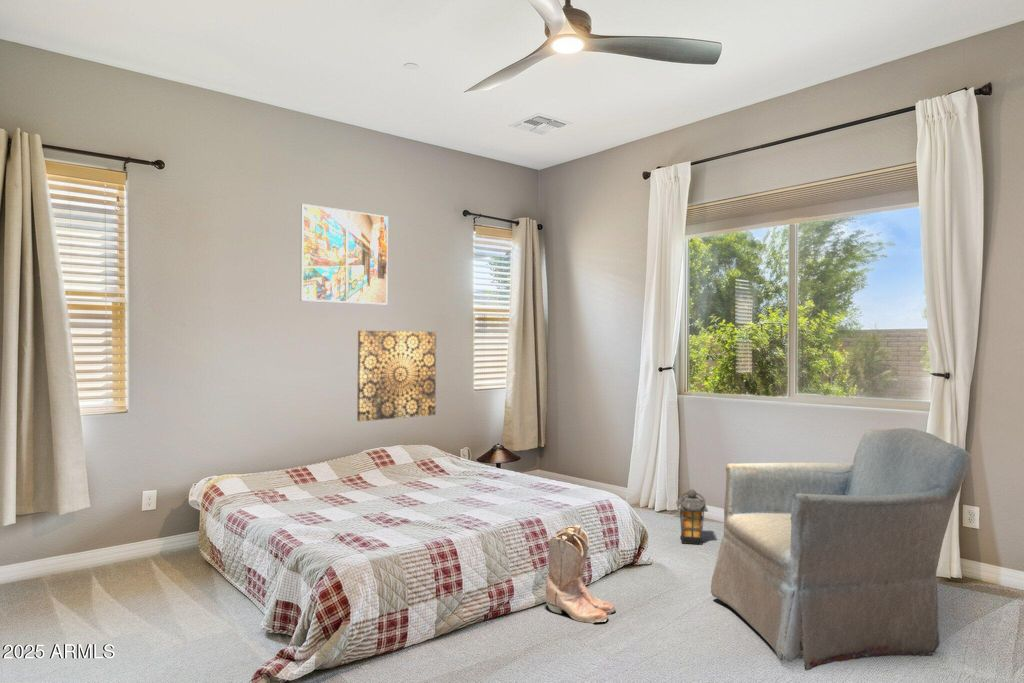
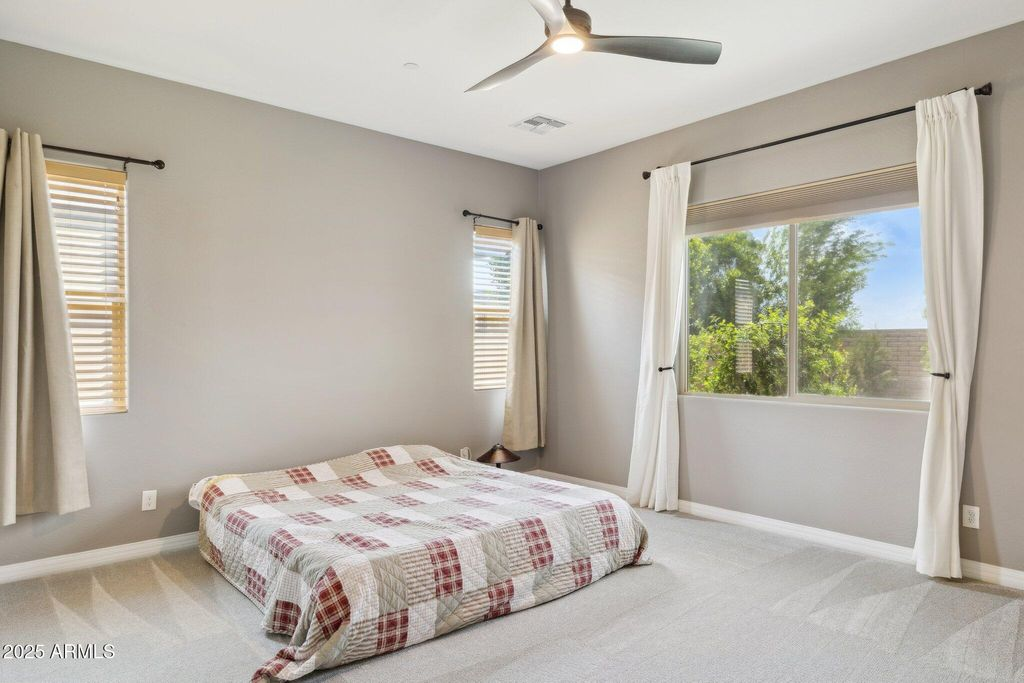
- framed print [299,203,389,305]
- boots [545,524,617,624]
- armchair [710,427,972,671]
- wall art [356,330,437,422]
- lantern [675,488,709,546]
